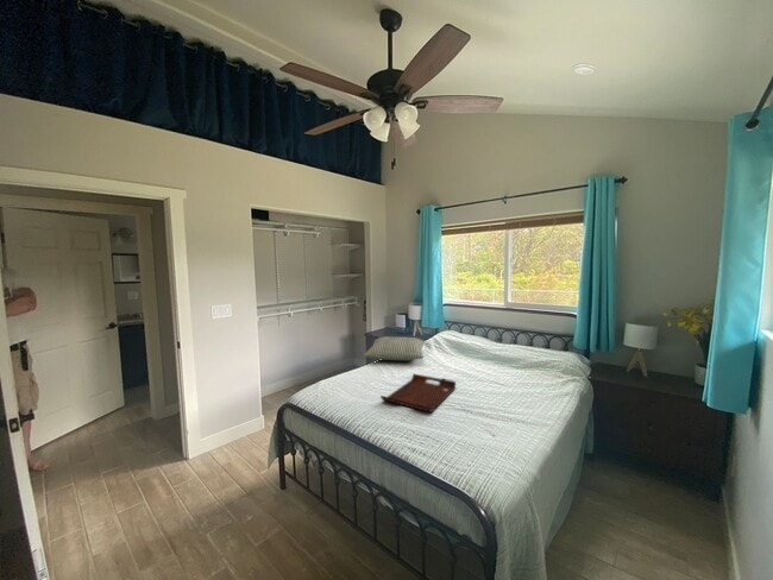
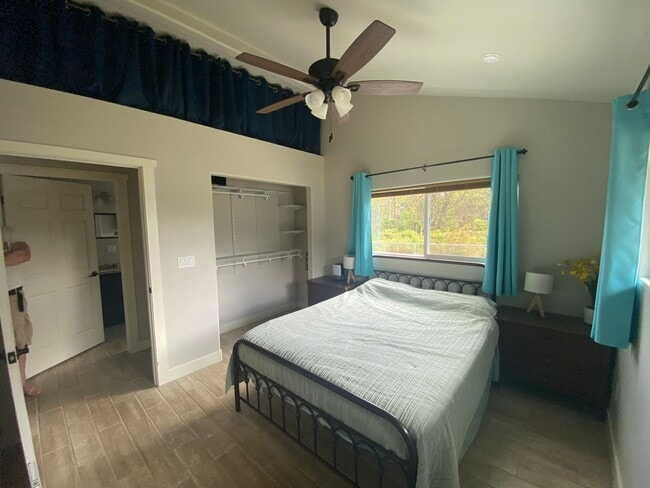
- pillow [362,335,427,361]
- serving tray [379,373,457,414]
